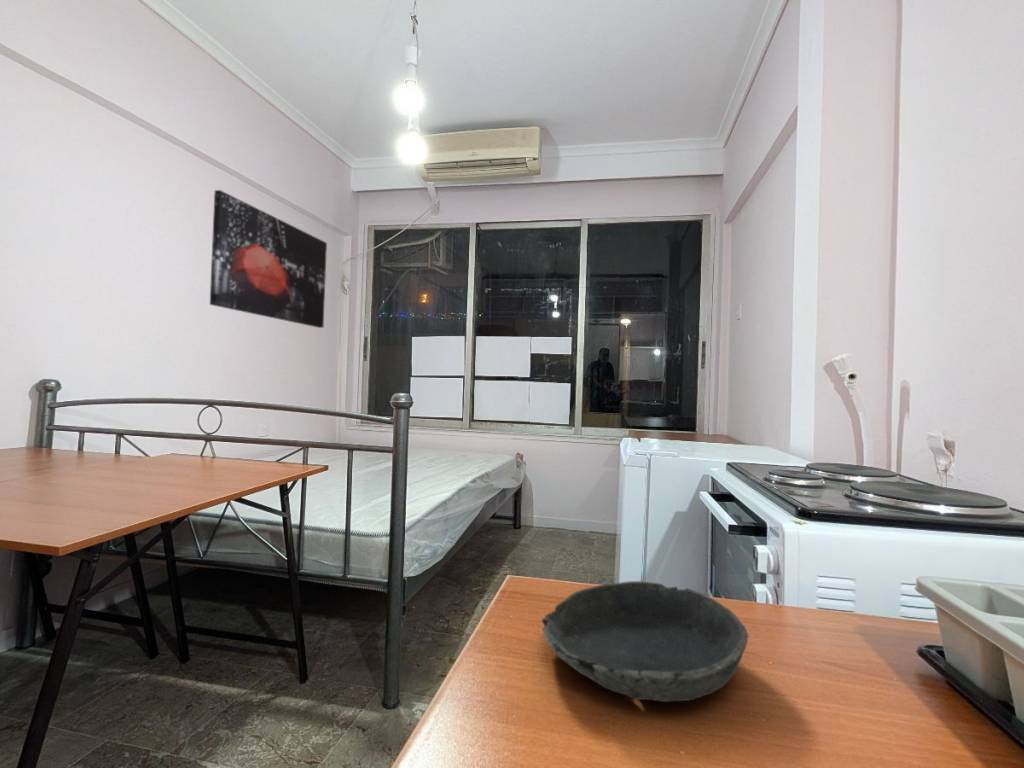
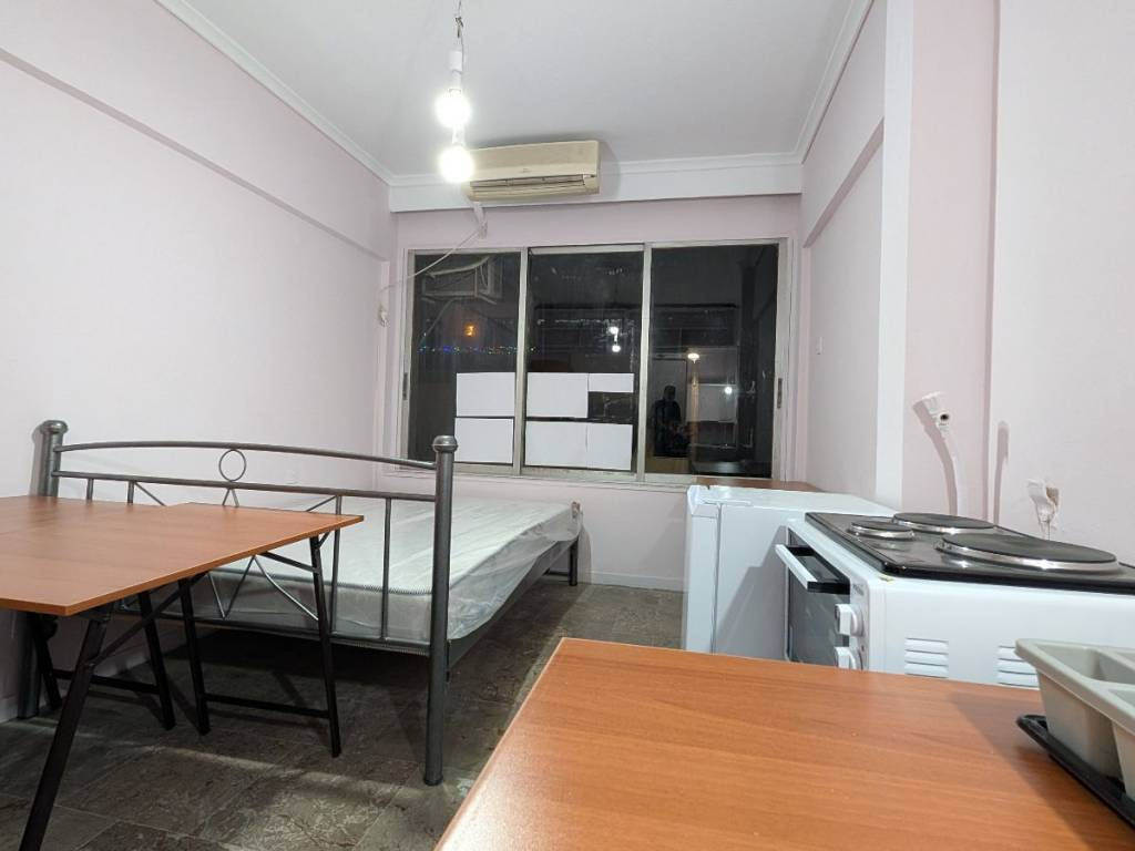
- bowl [541,580,749,703]
- wall art [209,189,328,329]
